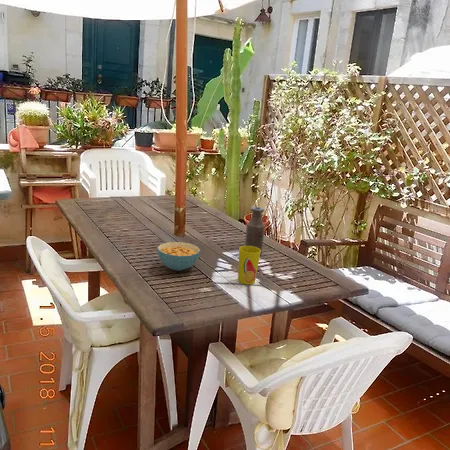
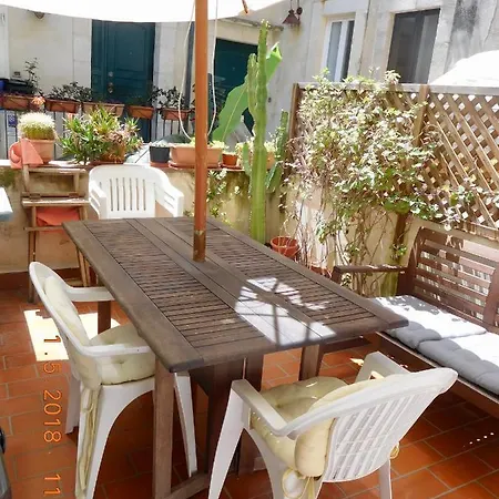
- cereal bowl [156,241,201,272]
- bottle [244,206,266,255]
- cup [237,245,261,285]
